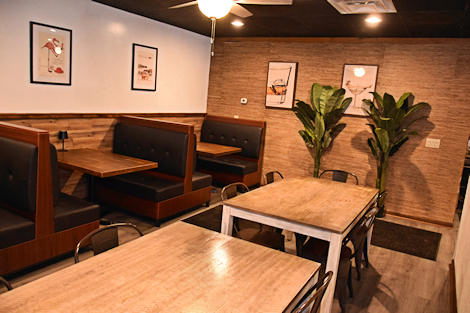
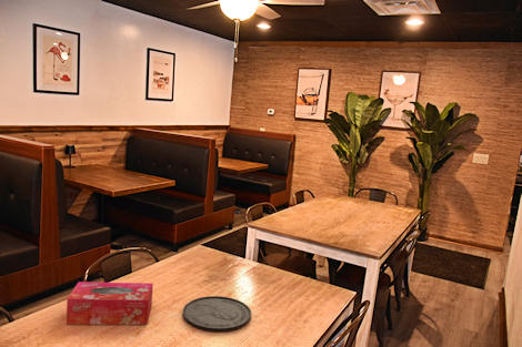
+ plate [182,295,252,333]
+ tissue box [66,280,154,326]
